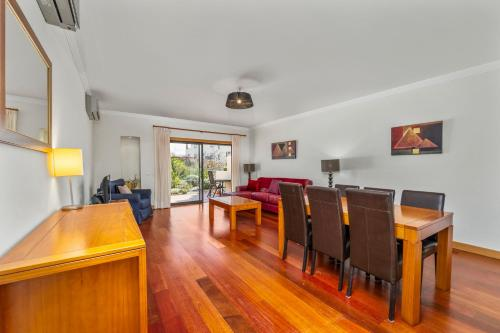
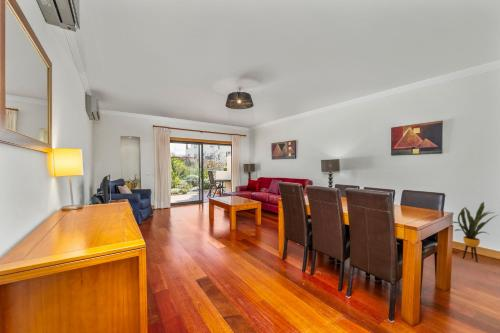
+ house plant [452,201,498,263]
